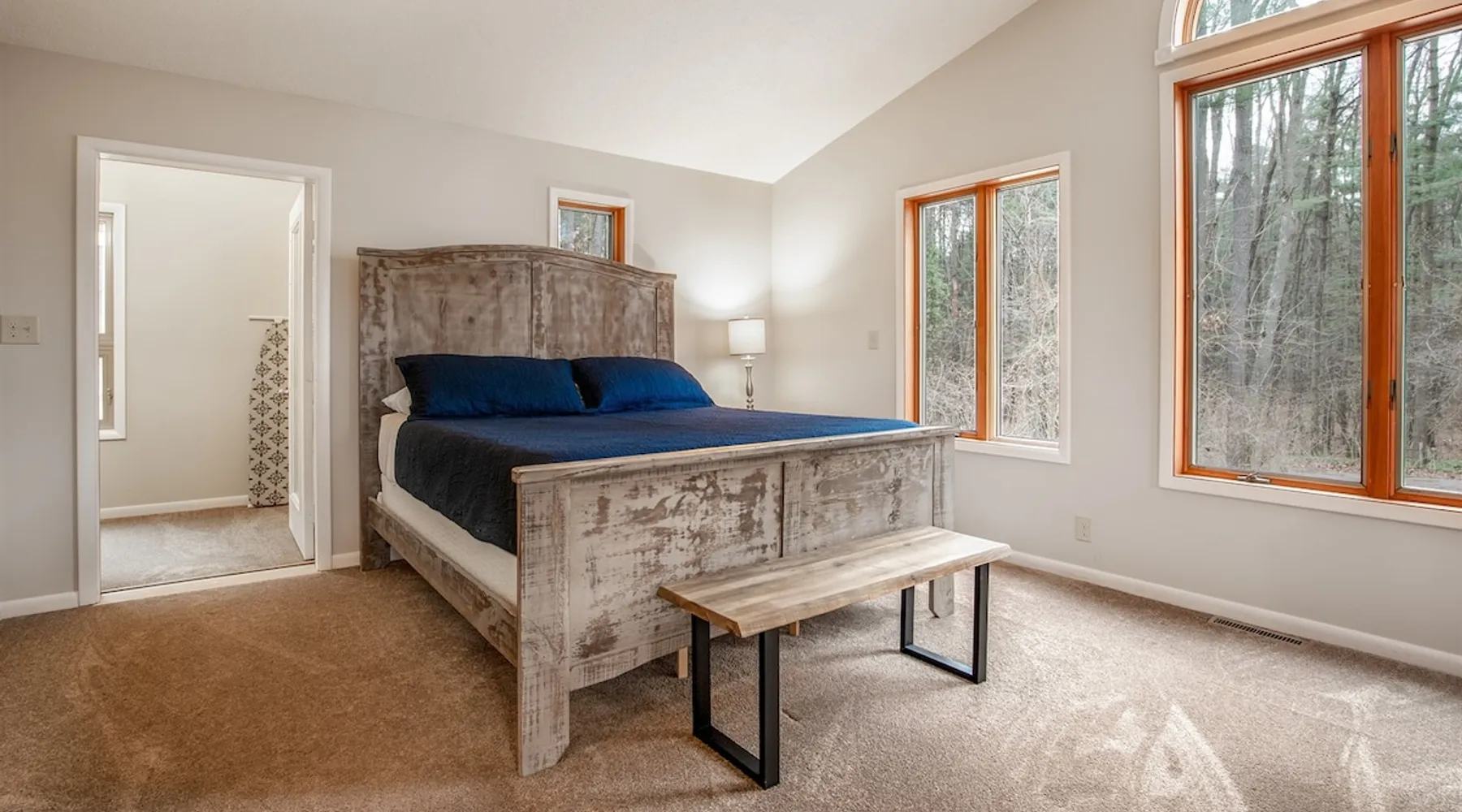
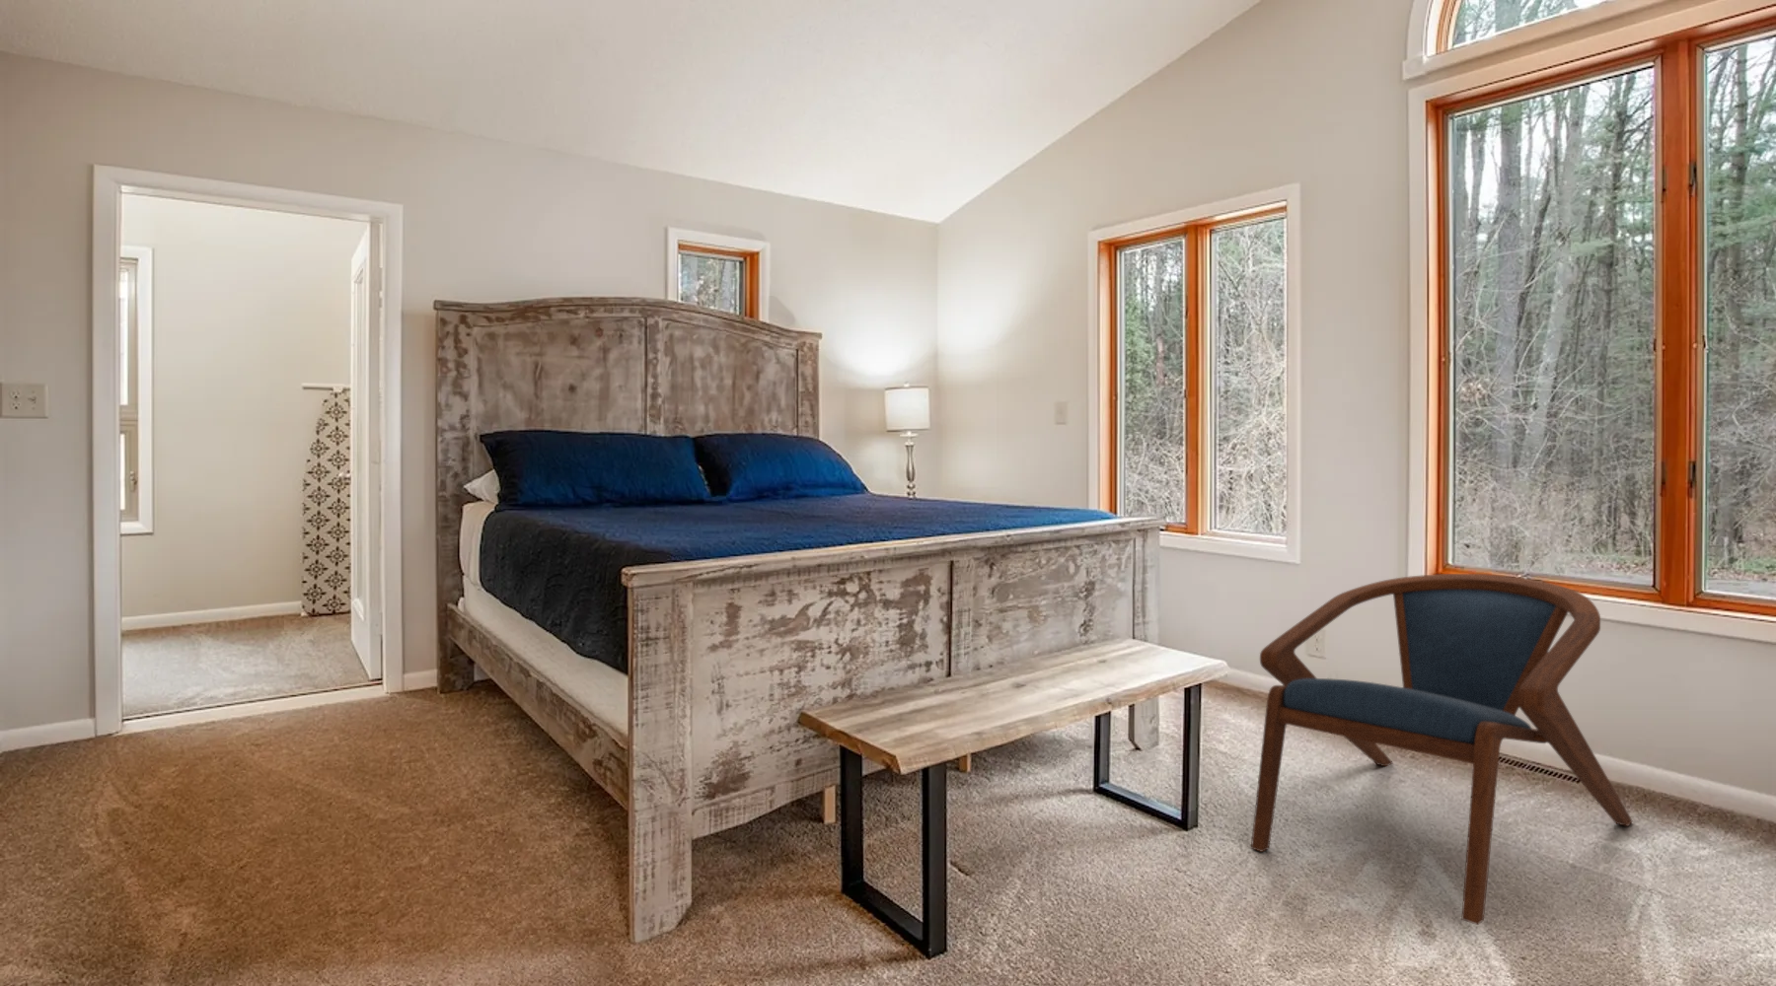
+ armchair [1250,573,1634,925]
